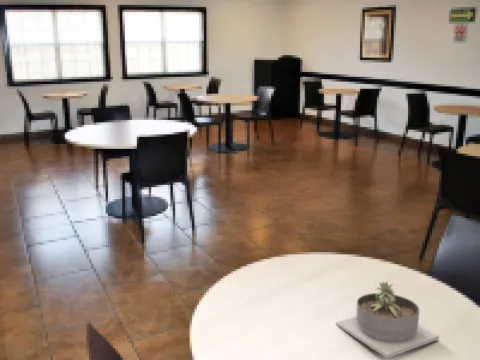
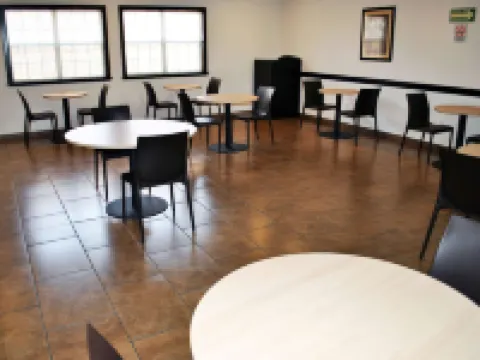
- succulent planter [334,280,440,359]
